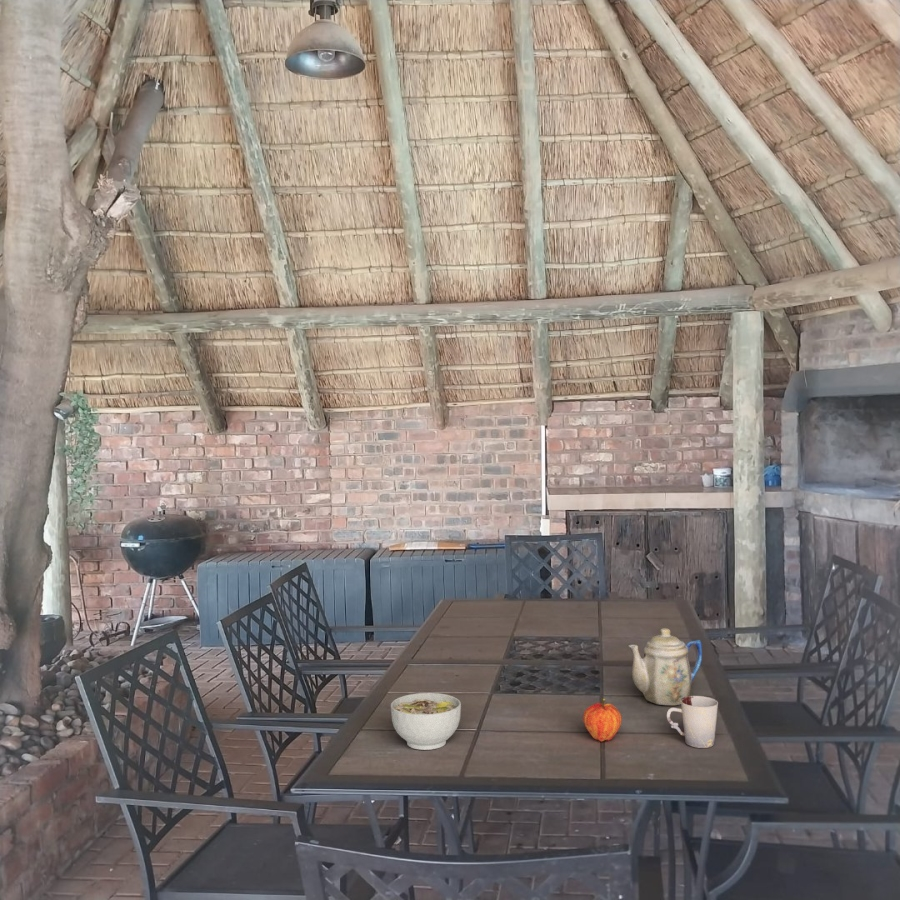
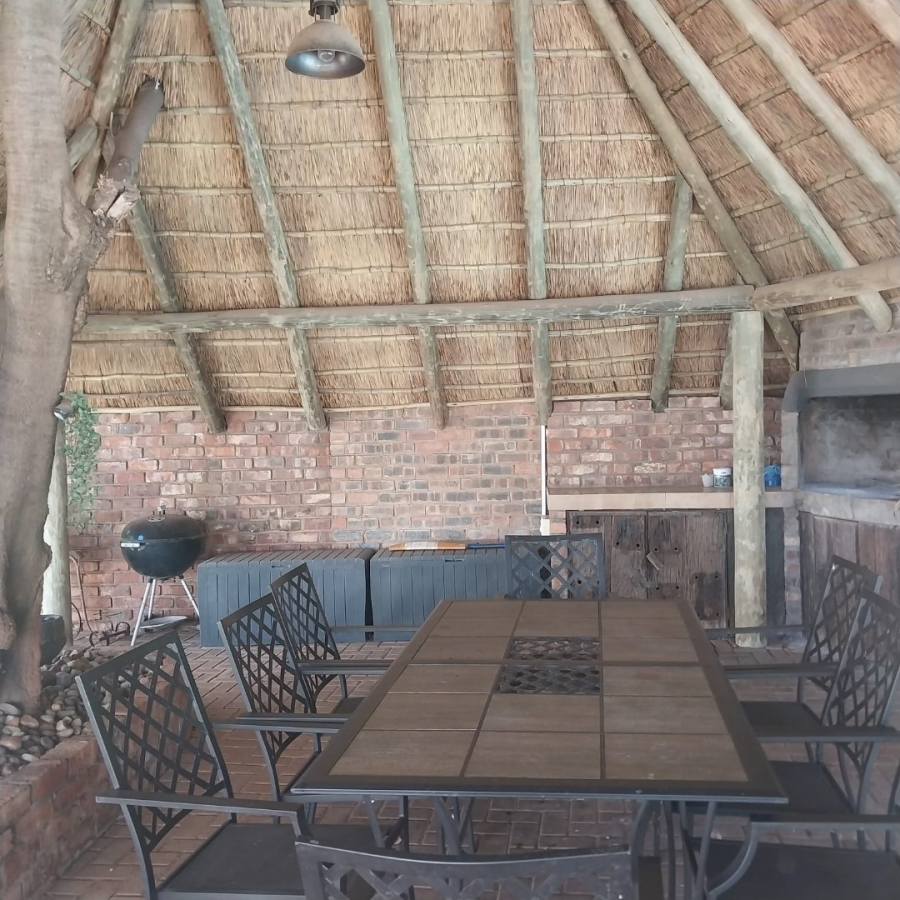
- cup [666,695,719,749]
- bowl [390,692,462,751]
- teapot [627,627,703,706]
- fruit [582,698,622,743]
